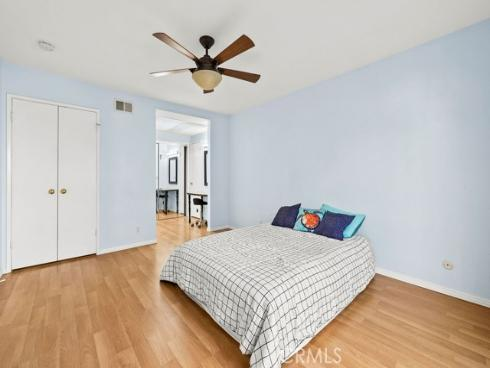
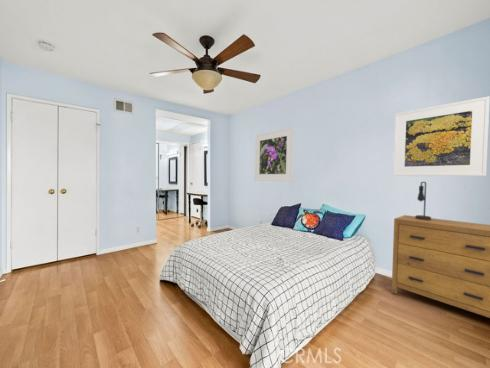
+ table lamp [415,181,432,220]
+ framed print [392,95,490,177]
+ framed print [254,126,295,183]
+ dresser [391,214,490,319]
